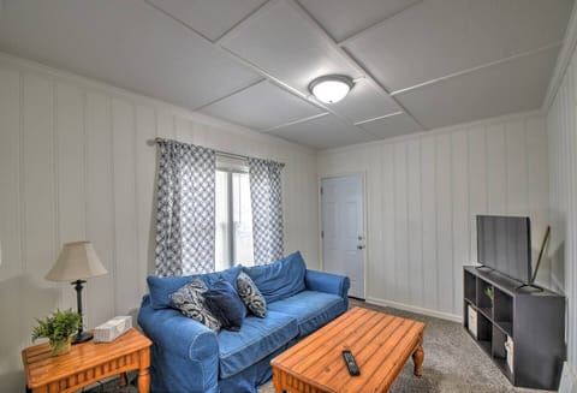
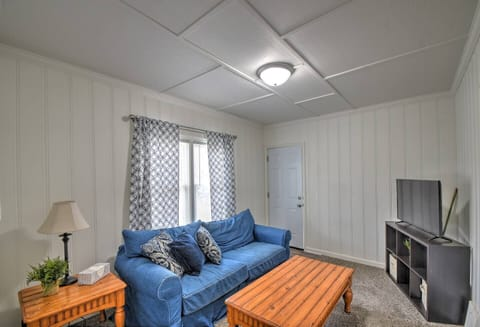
- remote control [340,349,362,377]
